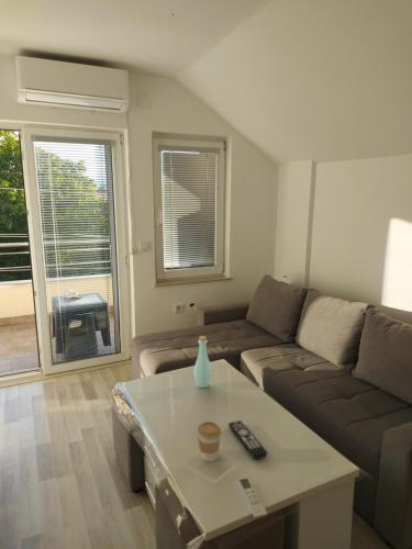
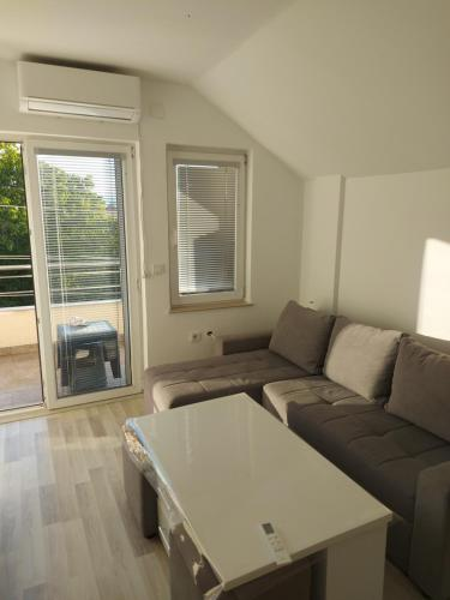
- bottle [192,335,213,389]
- remote control [227,419,268,460]
- coffee cup [197,421,222,462]
